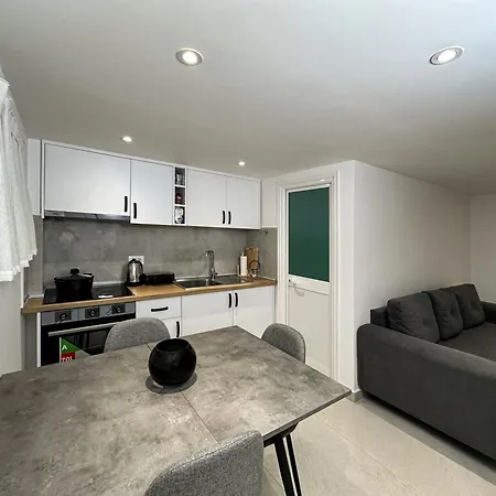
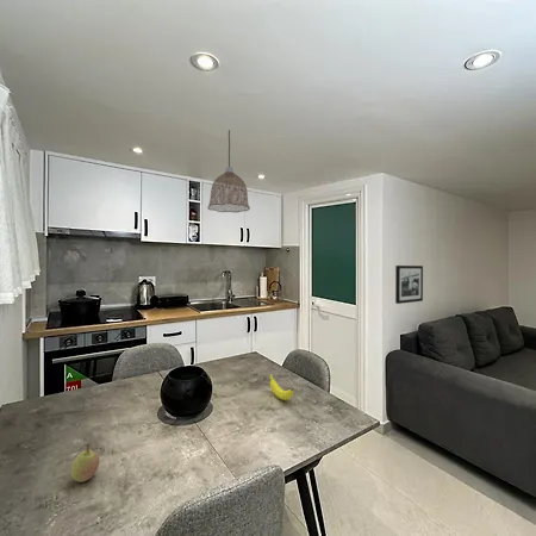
+ picture frame [394,264,424,305]
+ pendant lamp [207,129,251,213]
+ banana [269,373,294,401]
+ fruit [70,442,100,484]
